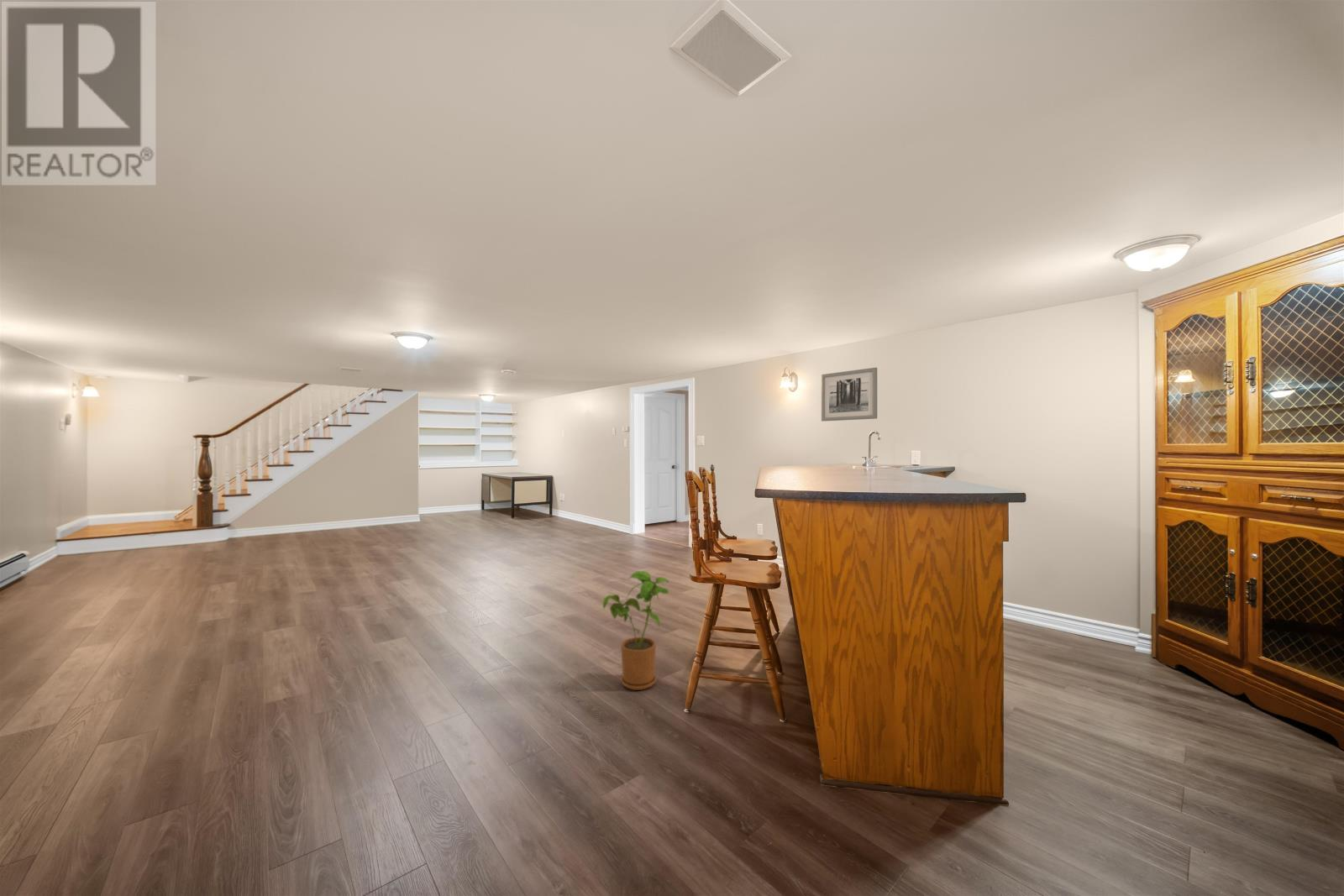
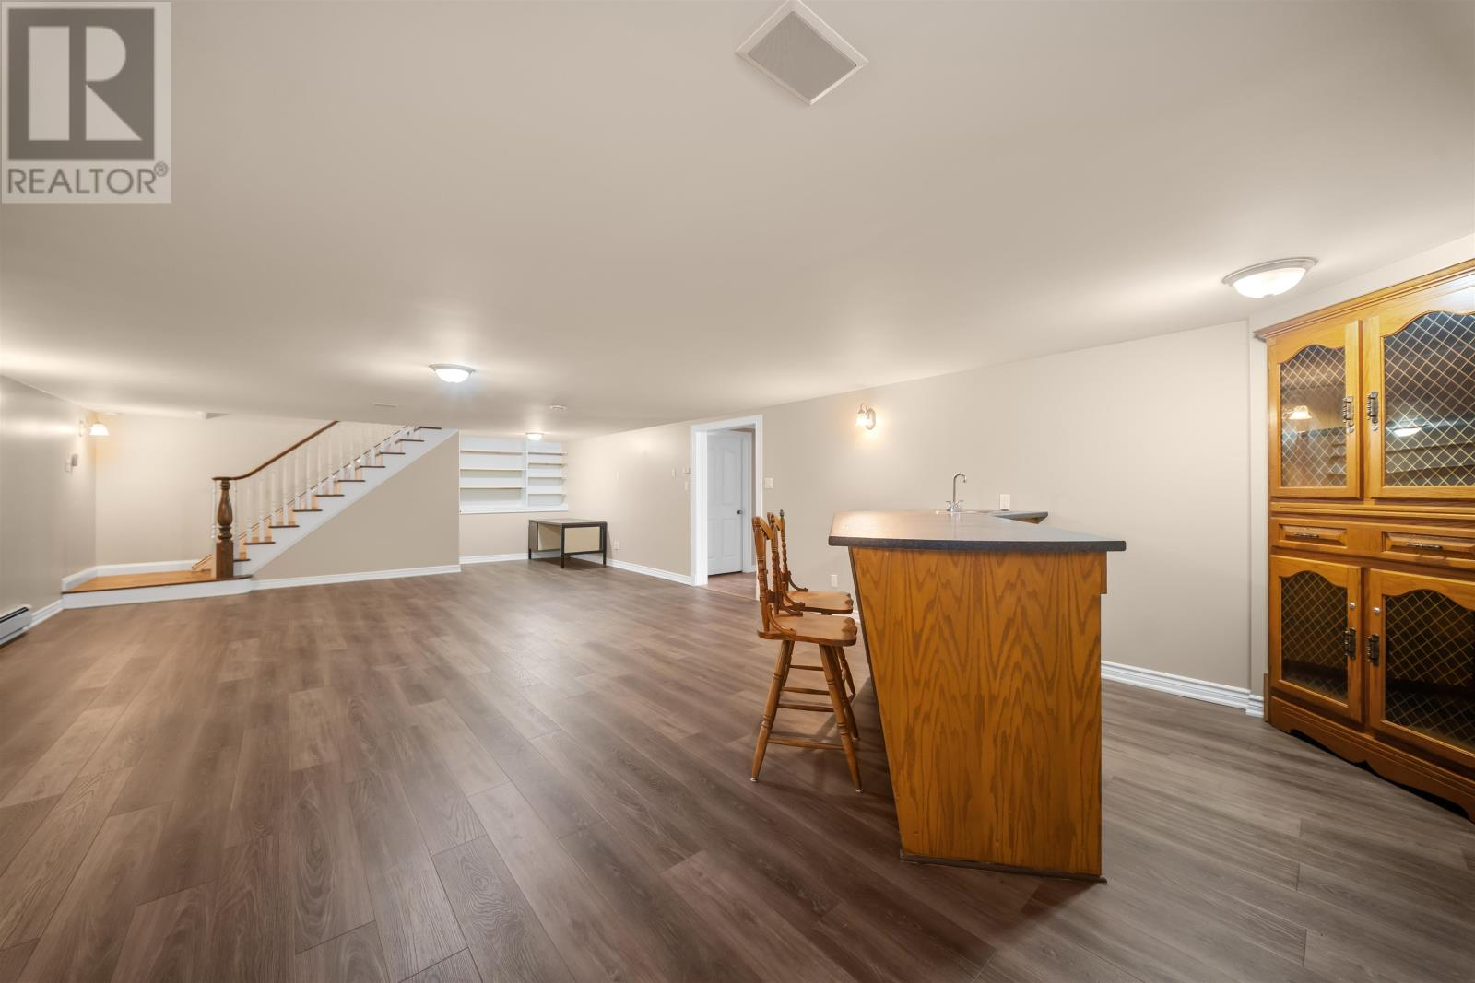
- house plant [602,570,670,691]
- wall art [821,367,878,422]
